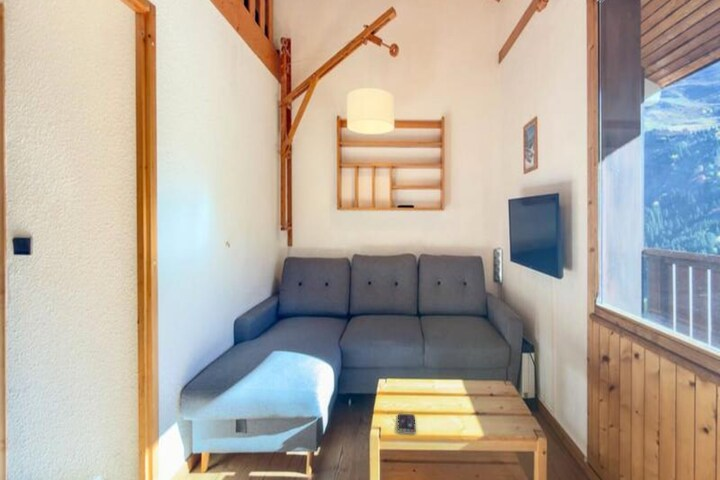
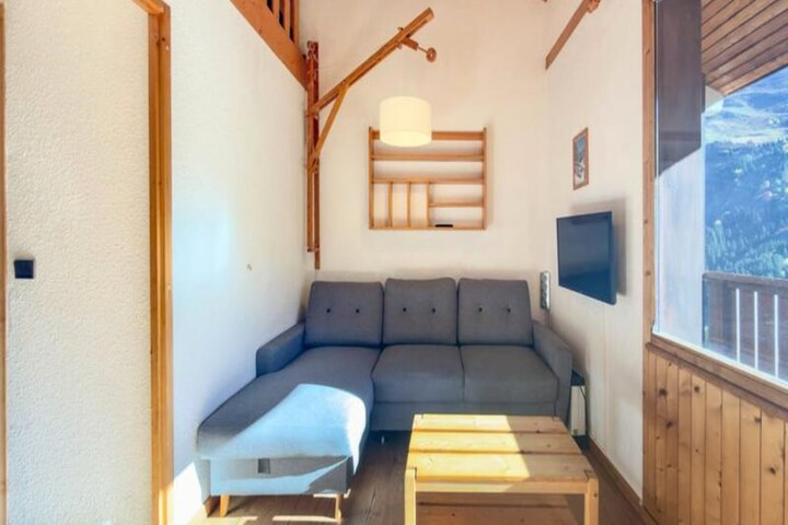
- smartphone [396,412,417,435]
